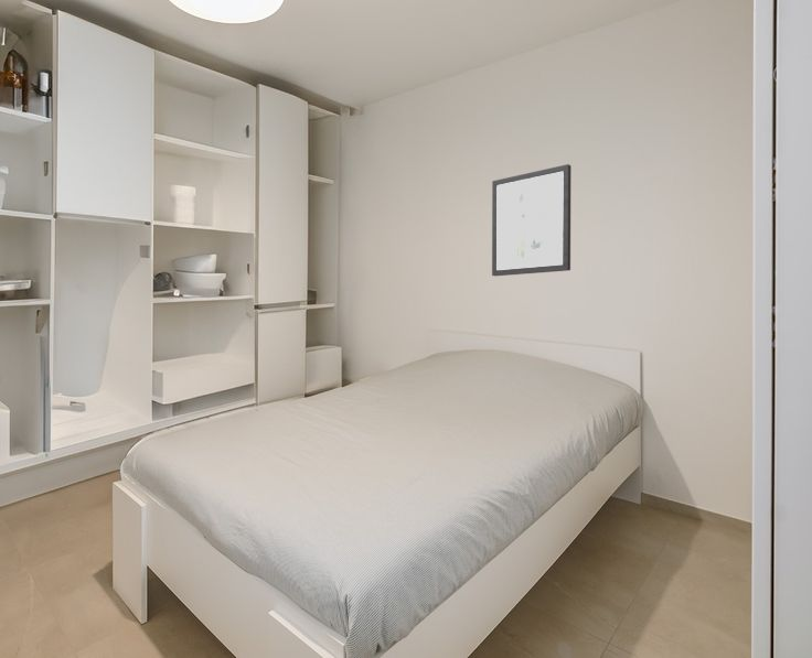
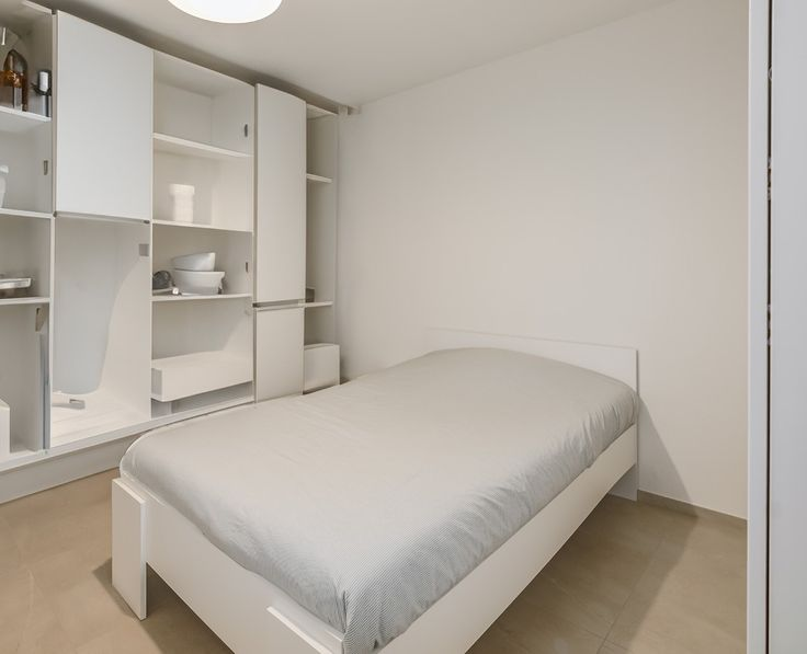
- wall art [491,163,571,277]
